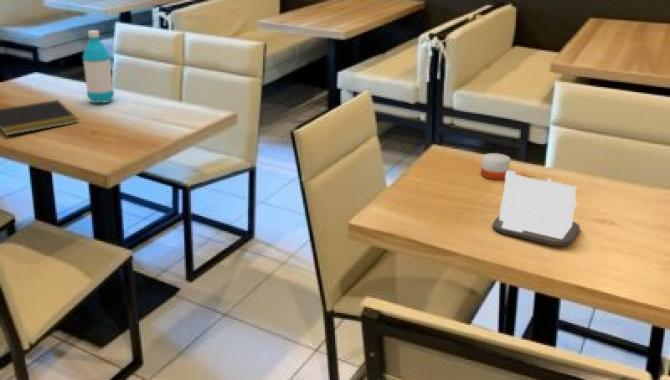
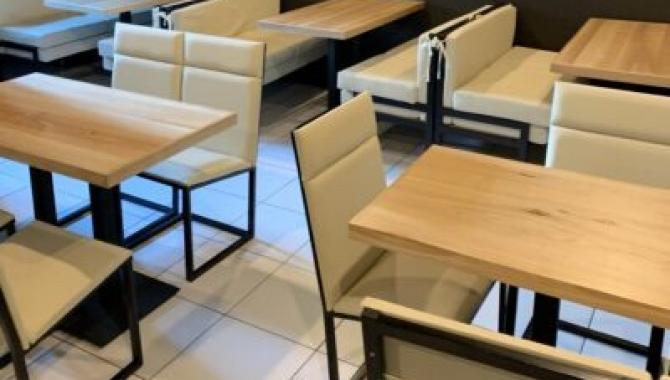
- notepad [0,99,79,137]
- water bottle [82,29,115,104]
- candle [480,152,511,180]
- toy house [492,170,581,247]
